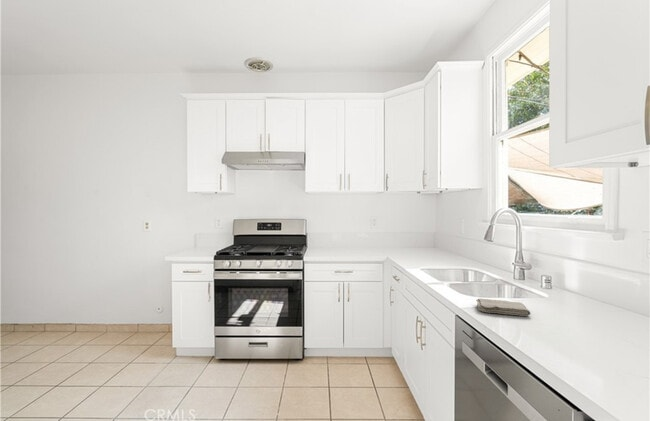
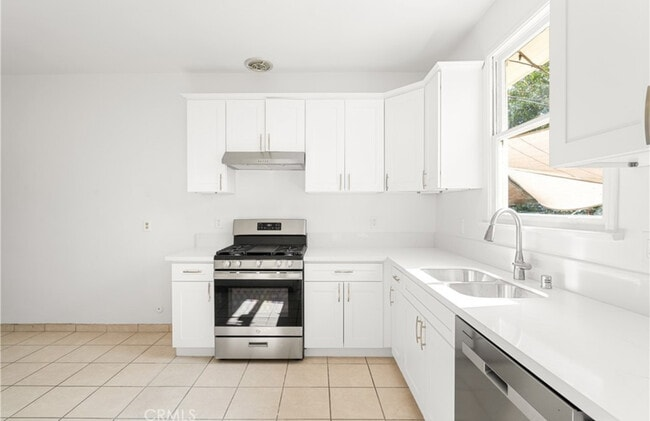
- washcloth [475,298,531,317]
